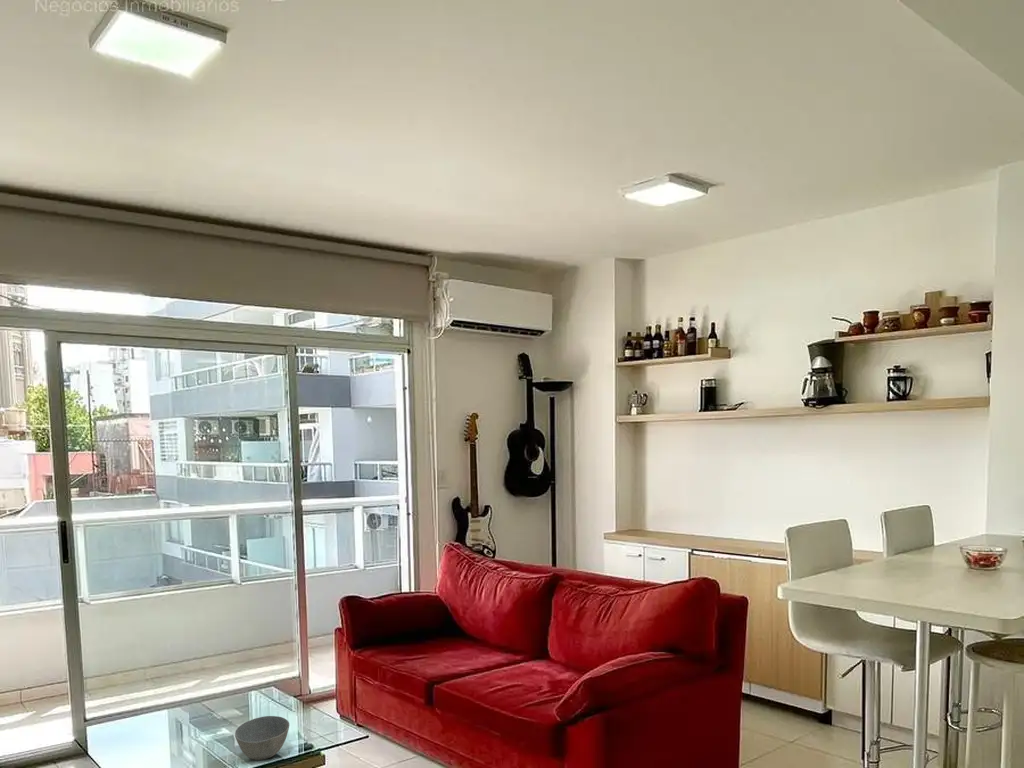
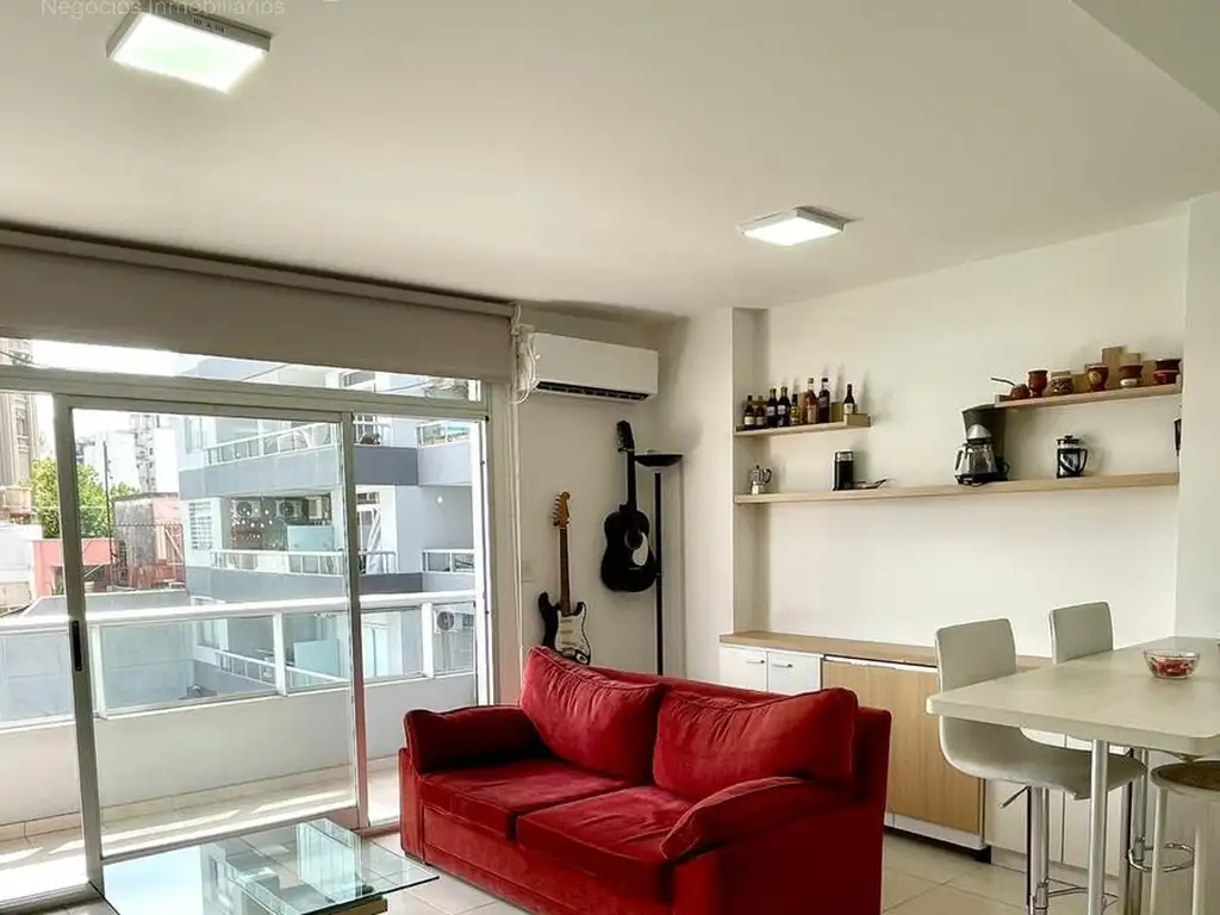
- bowl [234,715,290,761]
